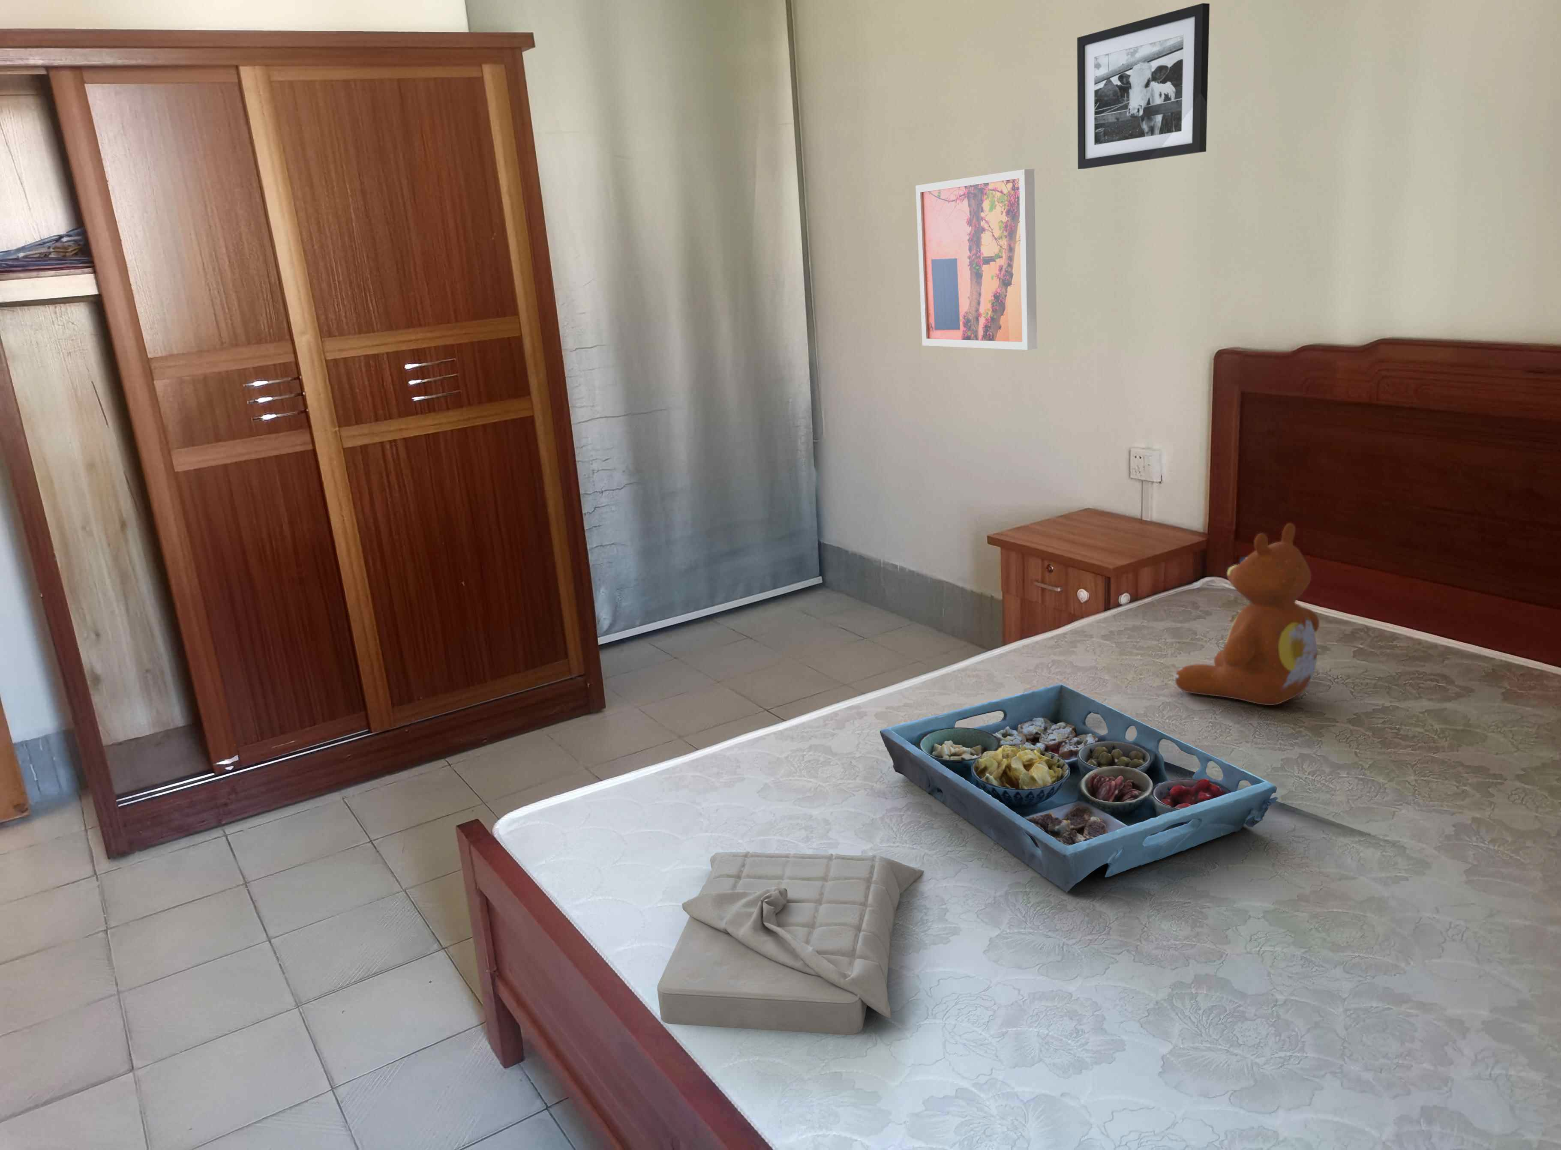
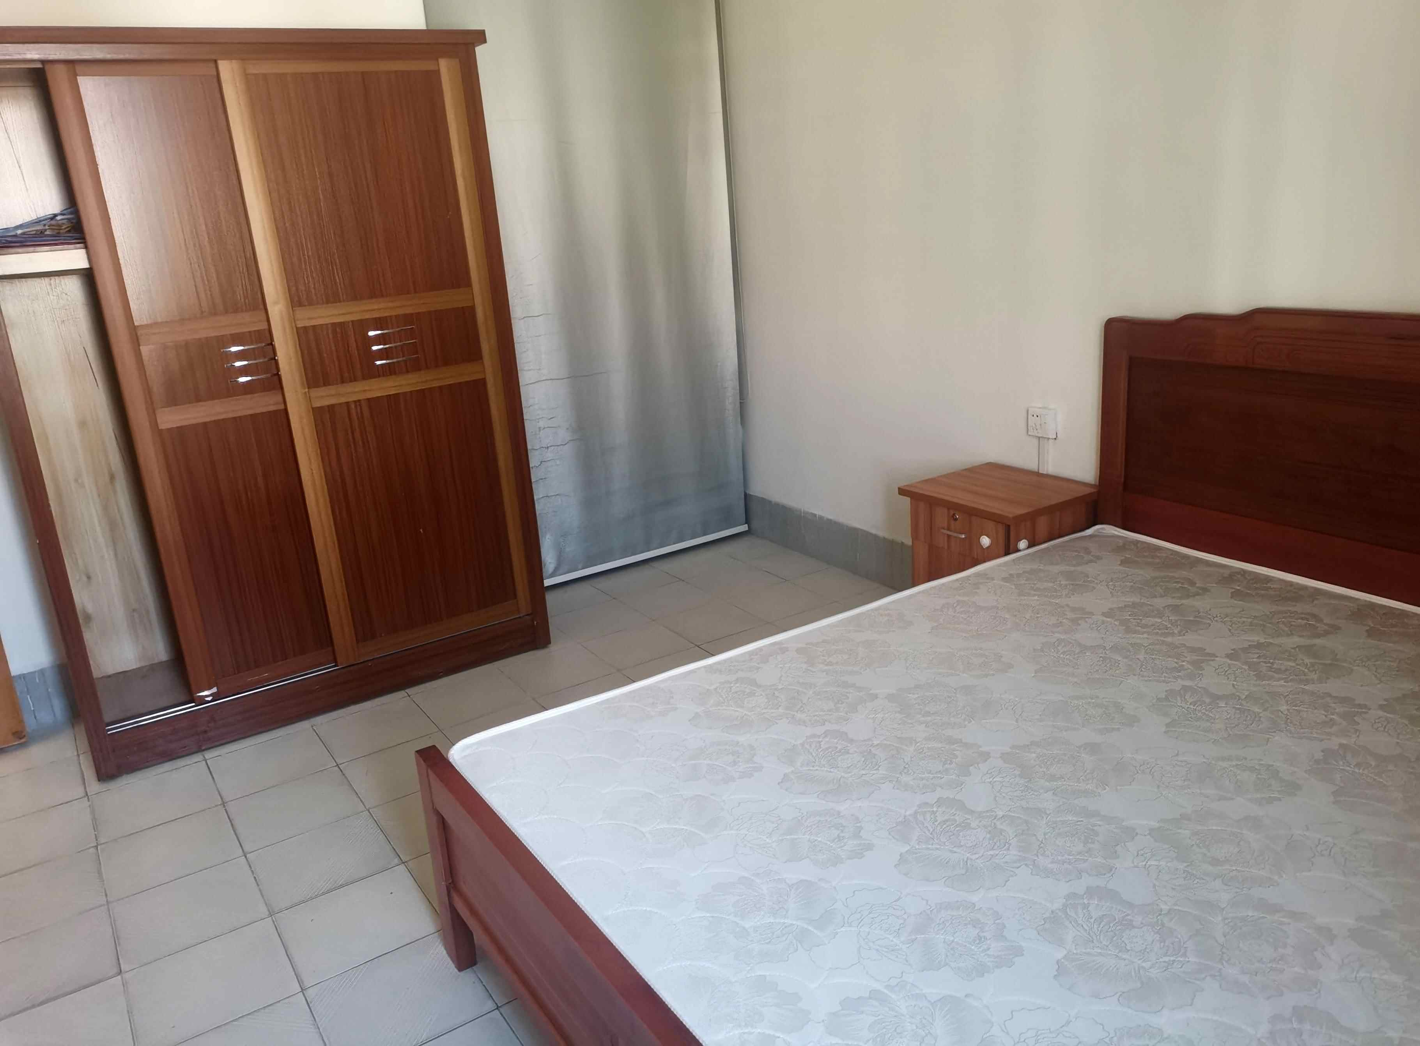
- serving tray [880,683,1279,893]
- picture frame [1076,2,1210,170]
- wall art [915,168,1037,350]
- teddy bear [1174,522,1320,705]
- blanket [657,851,924,1035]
